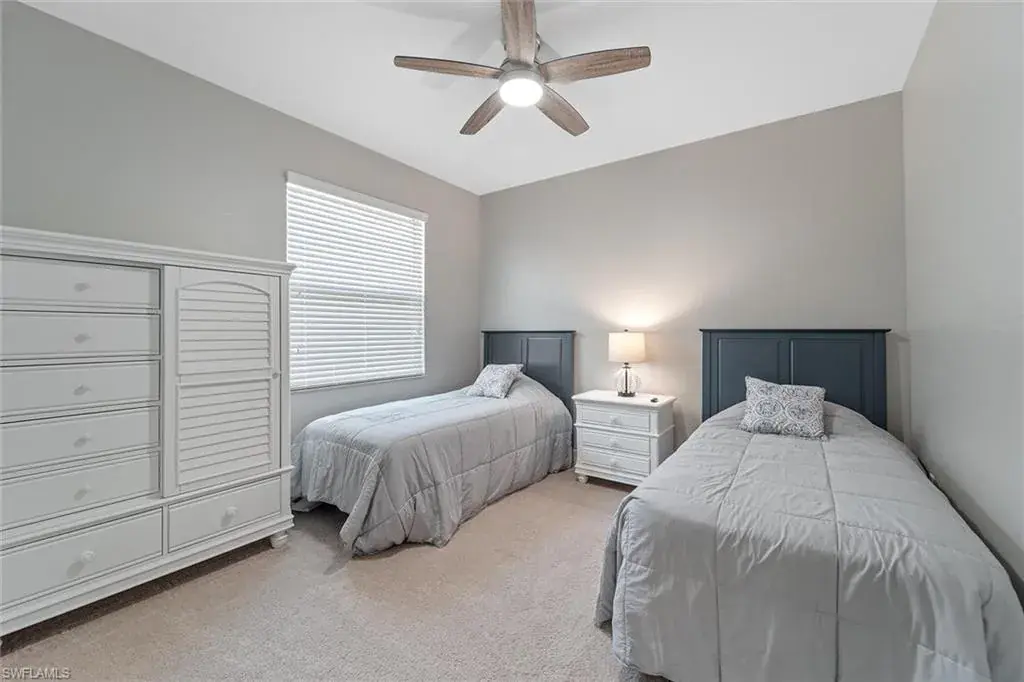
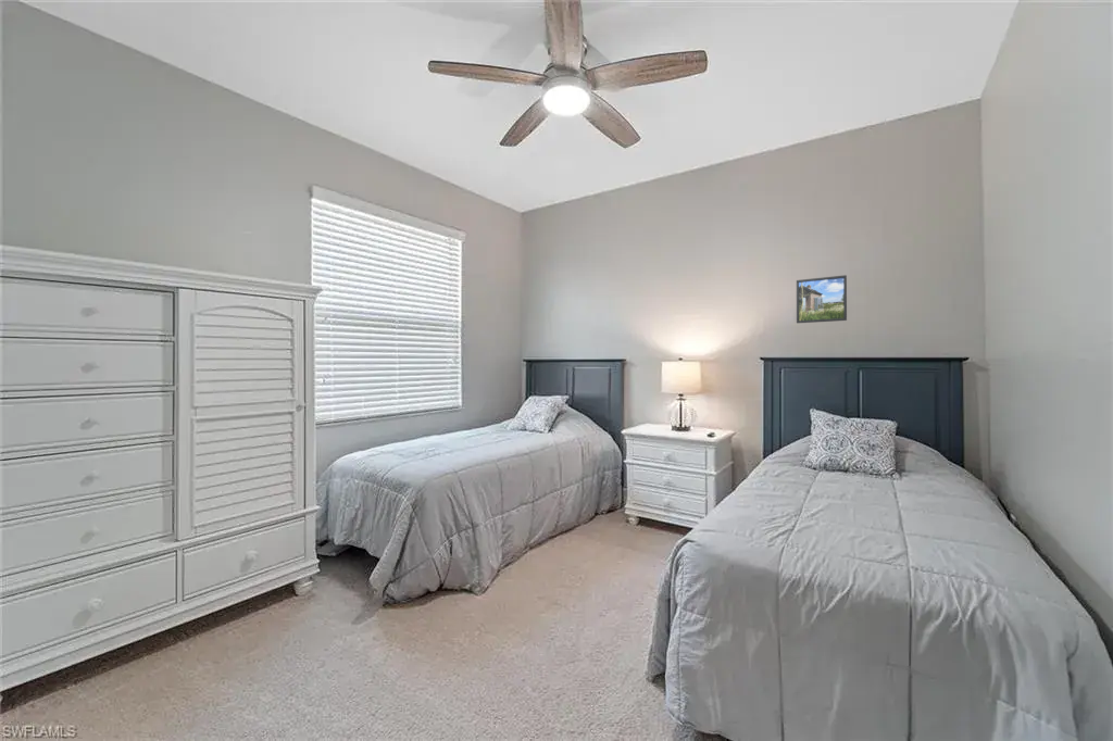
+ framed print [796,274,848,324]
